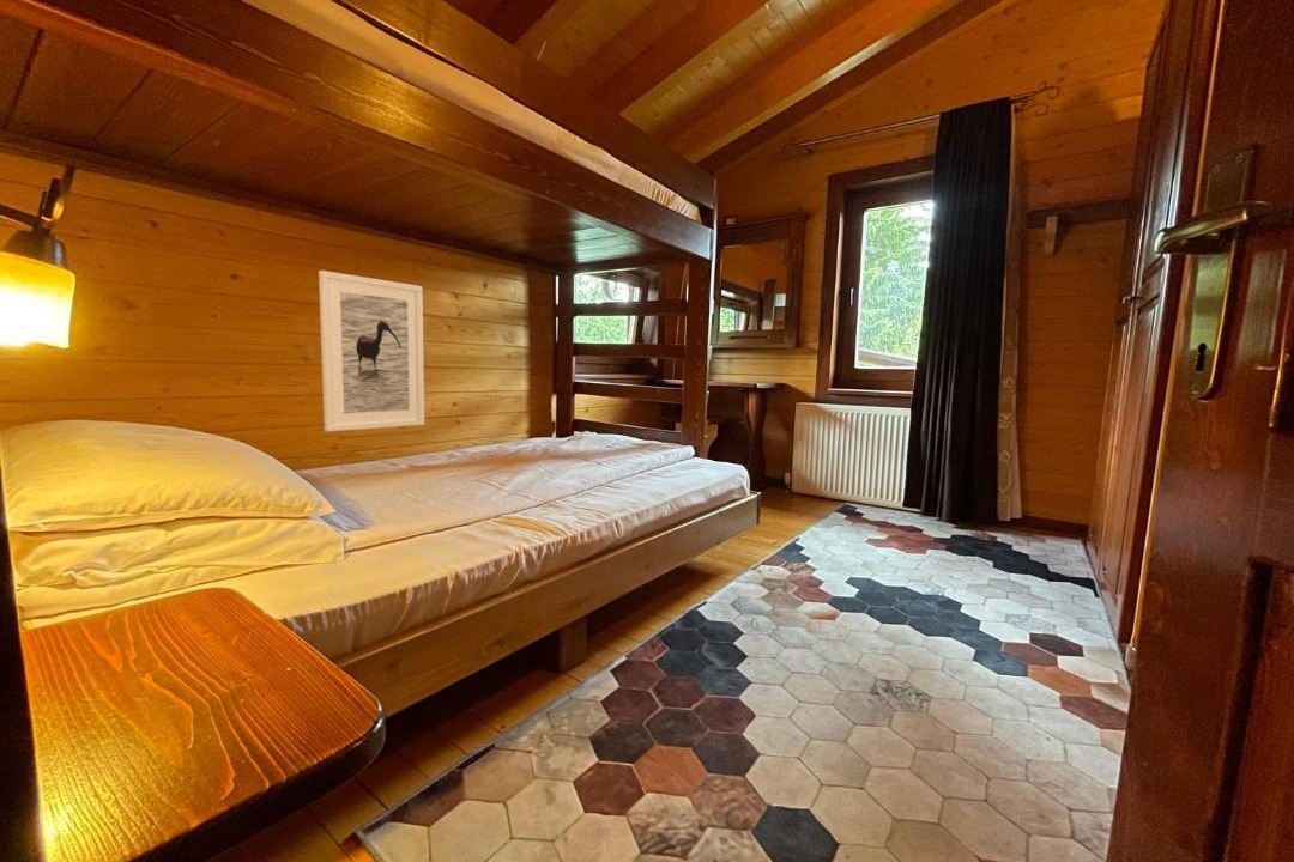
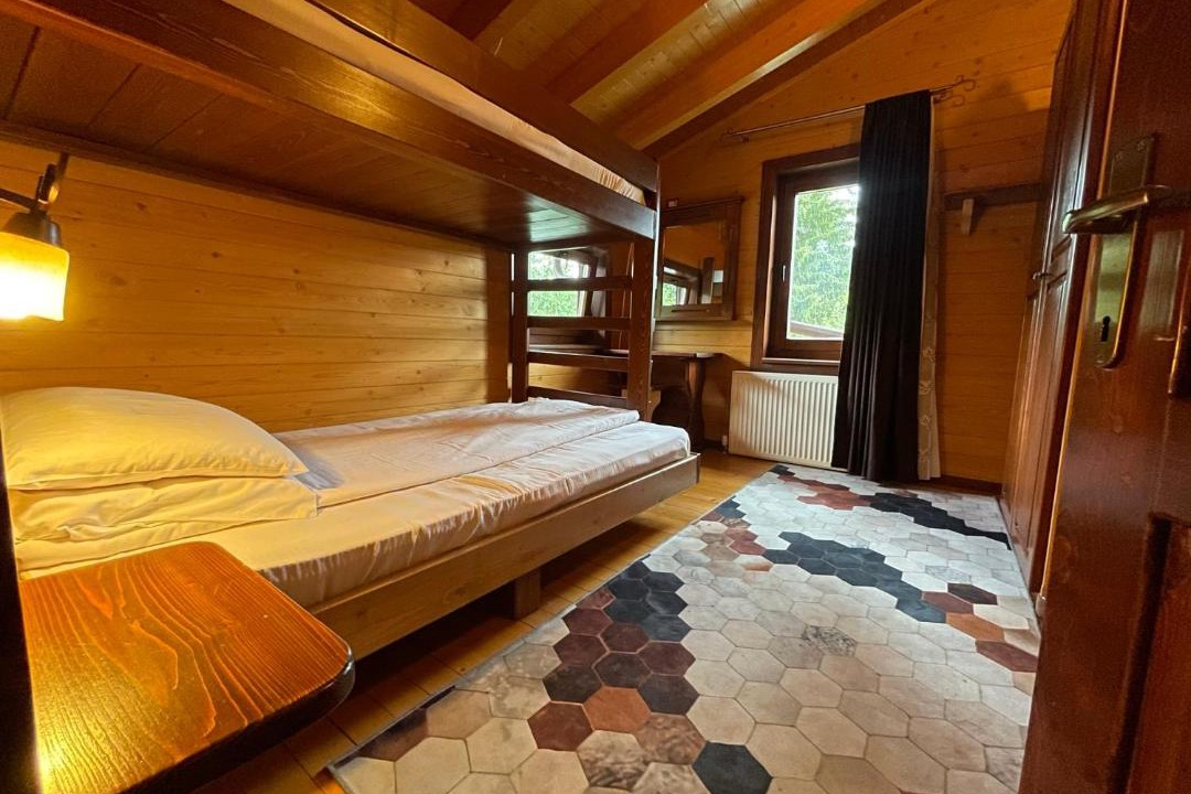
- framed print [318,269,425,433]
